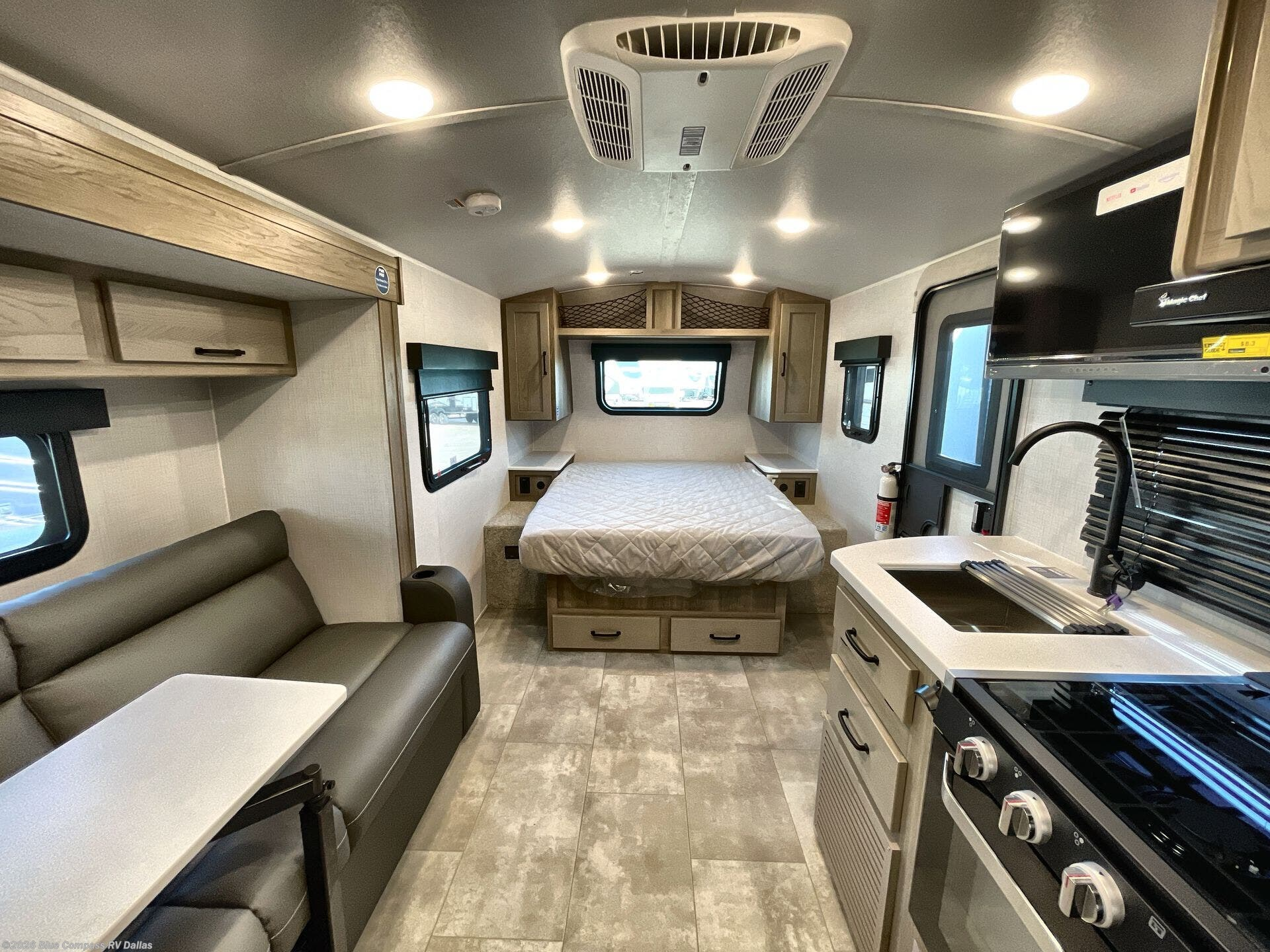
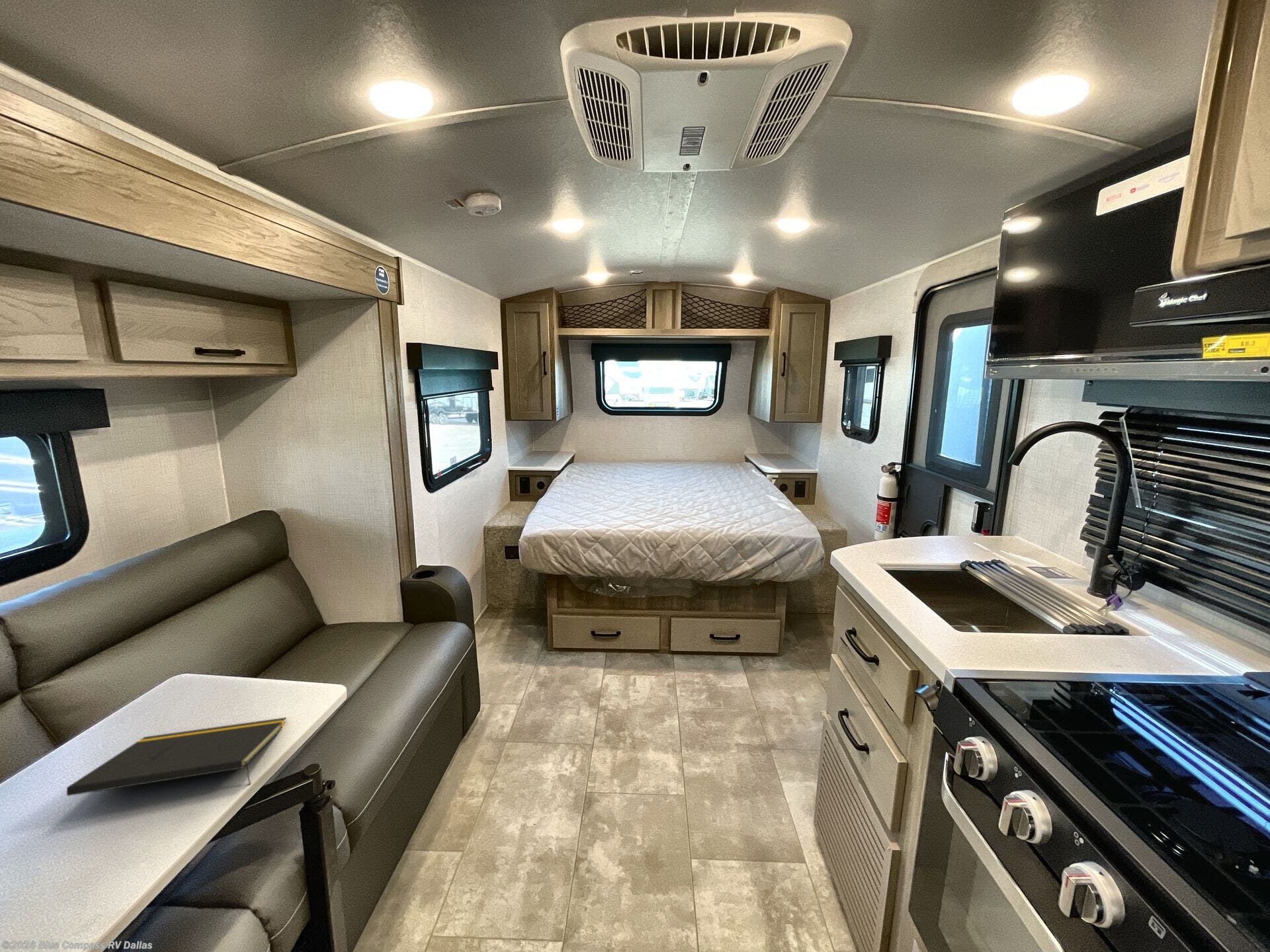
+ notepad [66,717,287,797]
